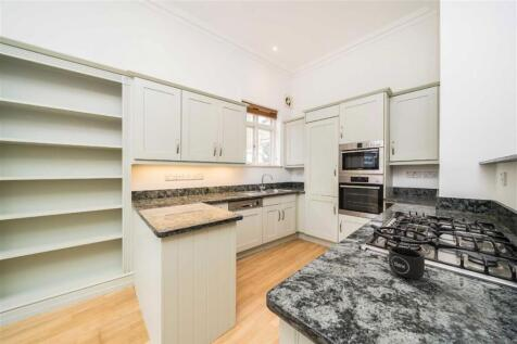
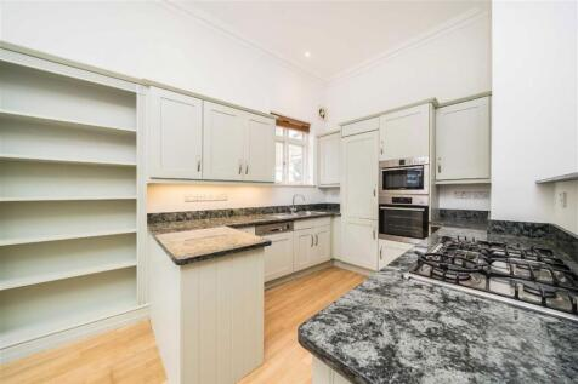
- mug [388,245,426,280]
